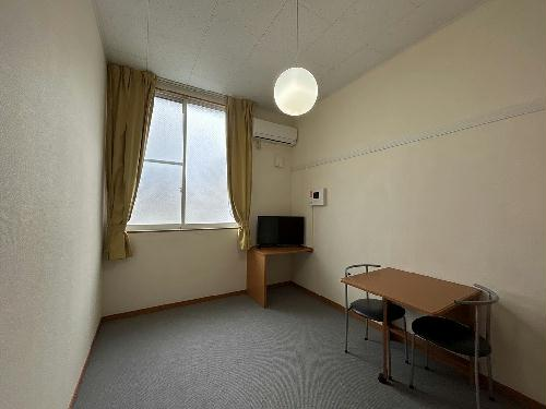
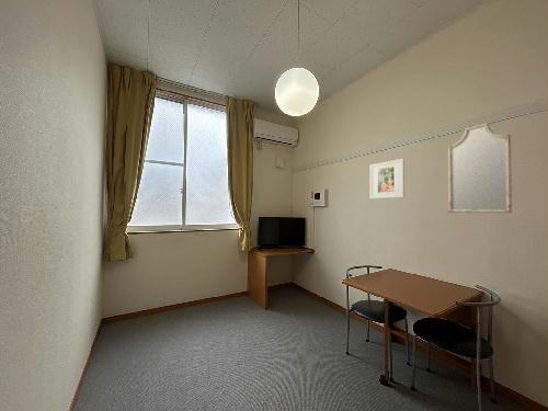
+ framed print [368,158,406,199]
+ home mirror [447,122,513,214]
